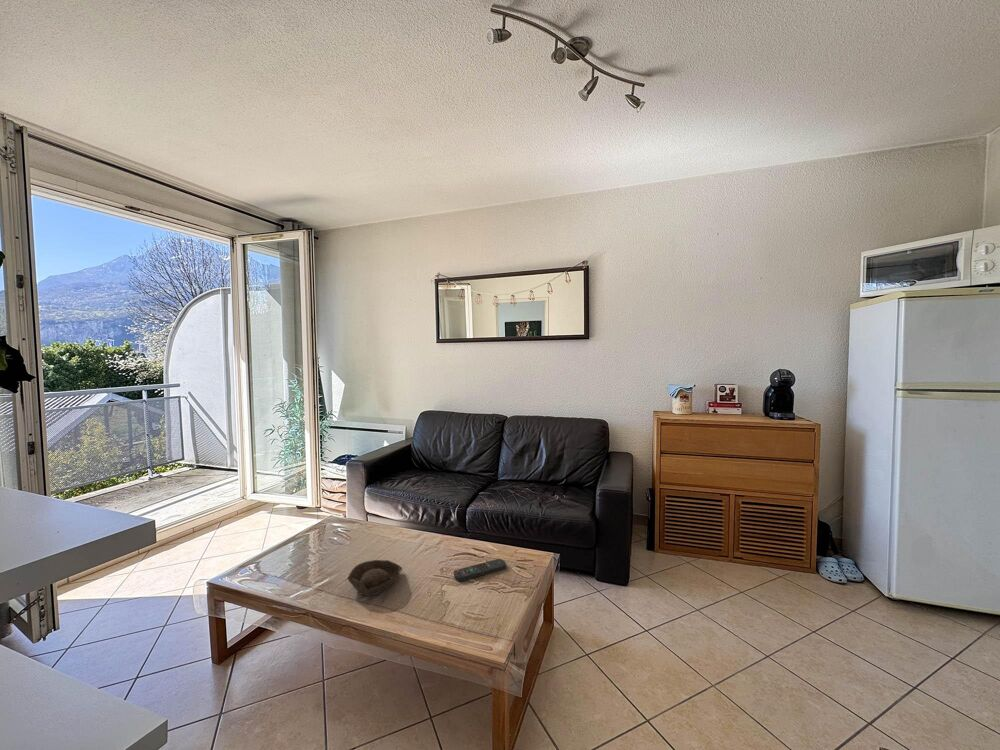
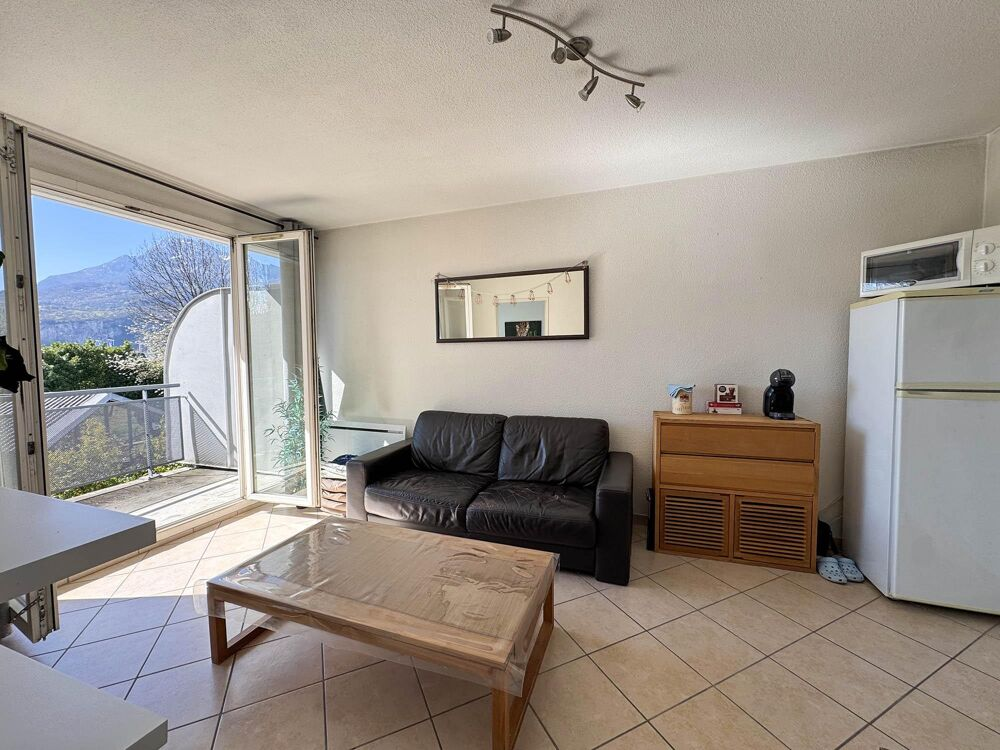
- remote control [453,558,507,582]
- bowl [346,559,403,597]
